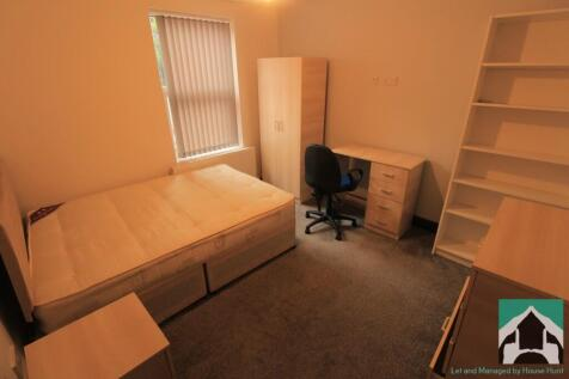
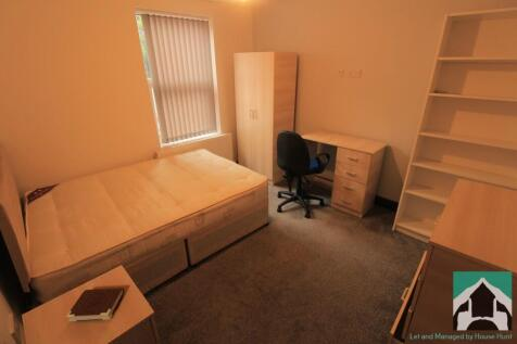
+ book [65,286,125,322]
